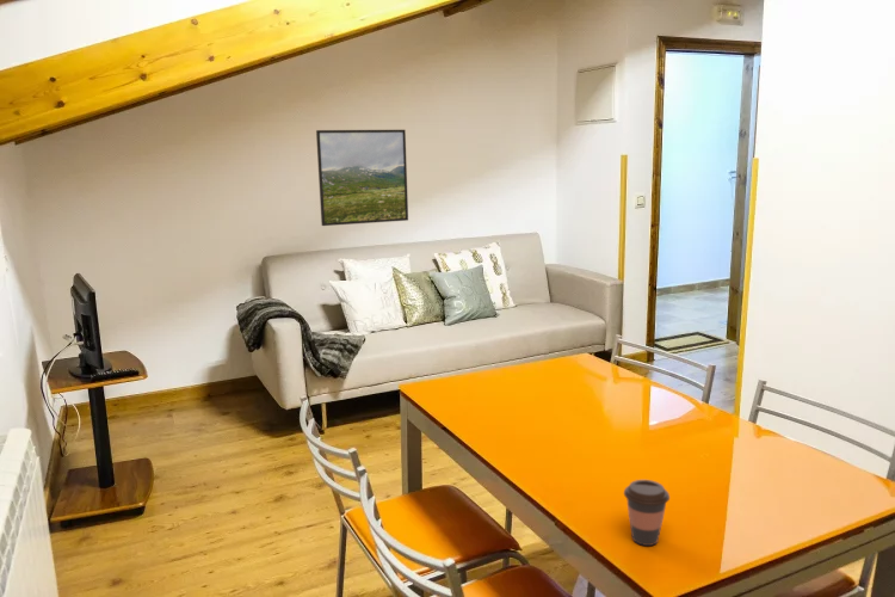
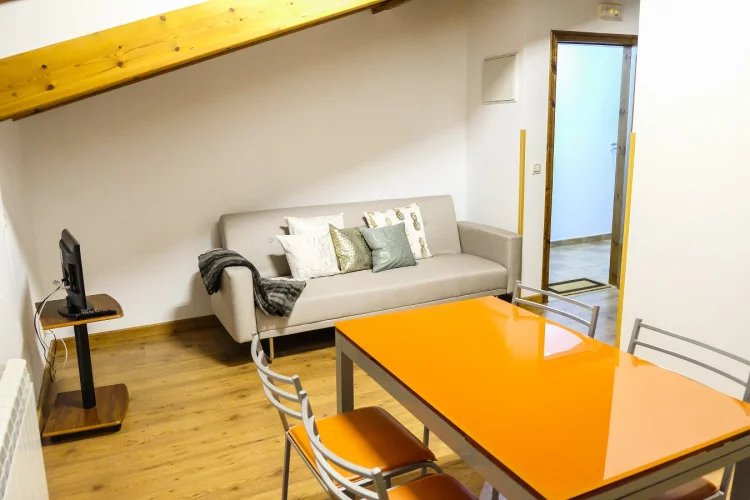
- coffee cup [623,479,671,547]
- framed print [315,129,409,227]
